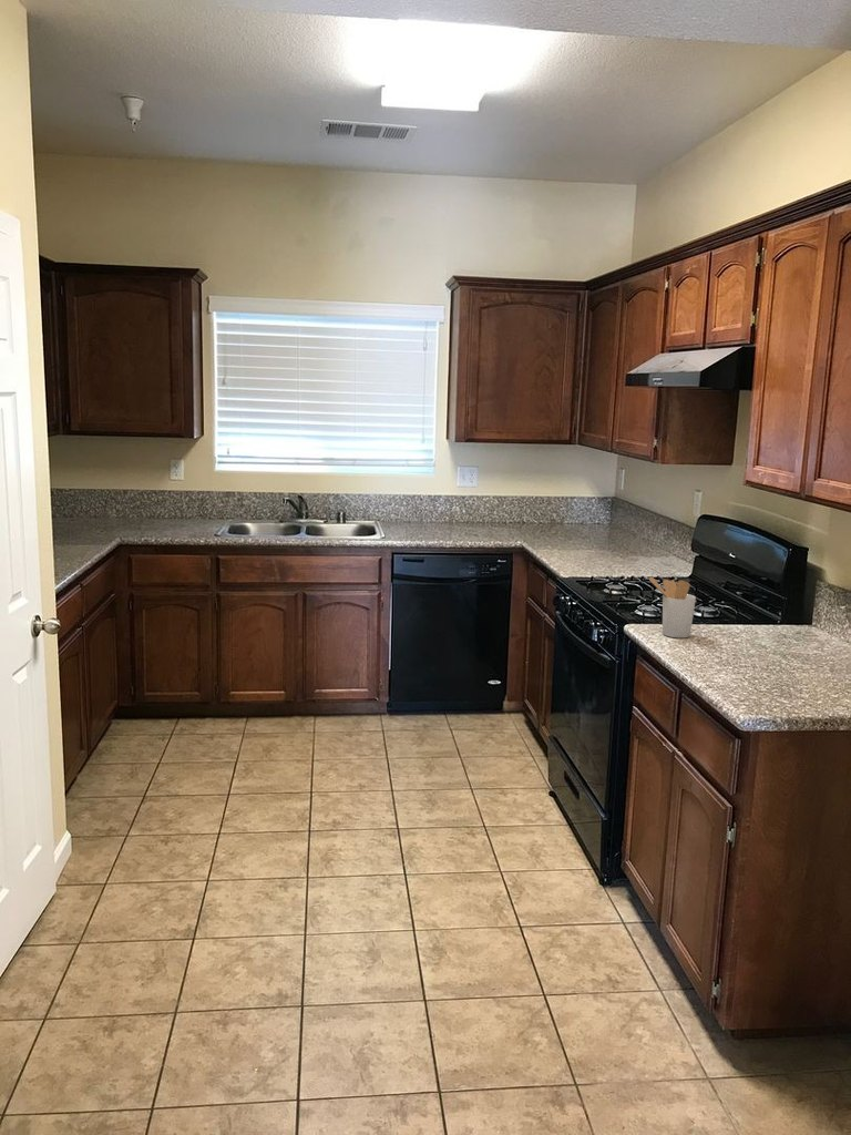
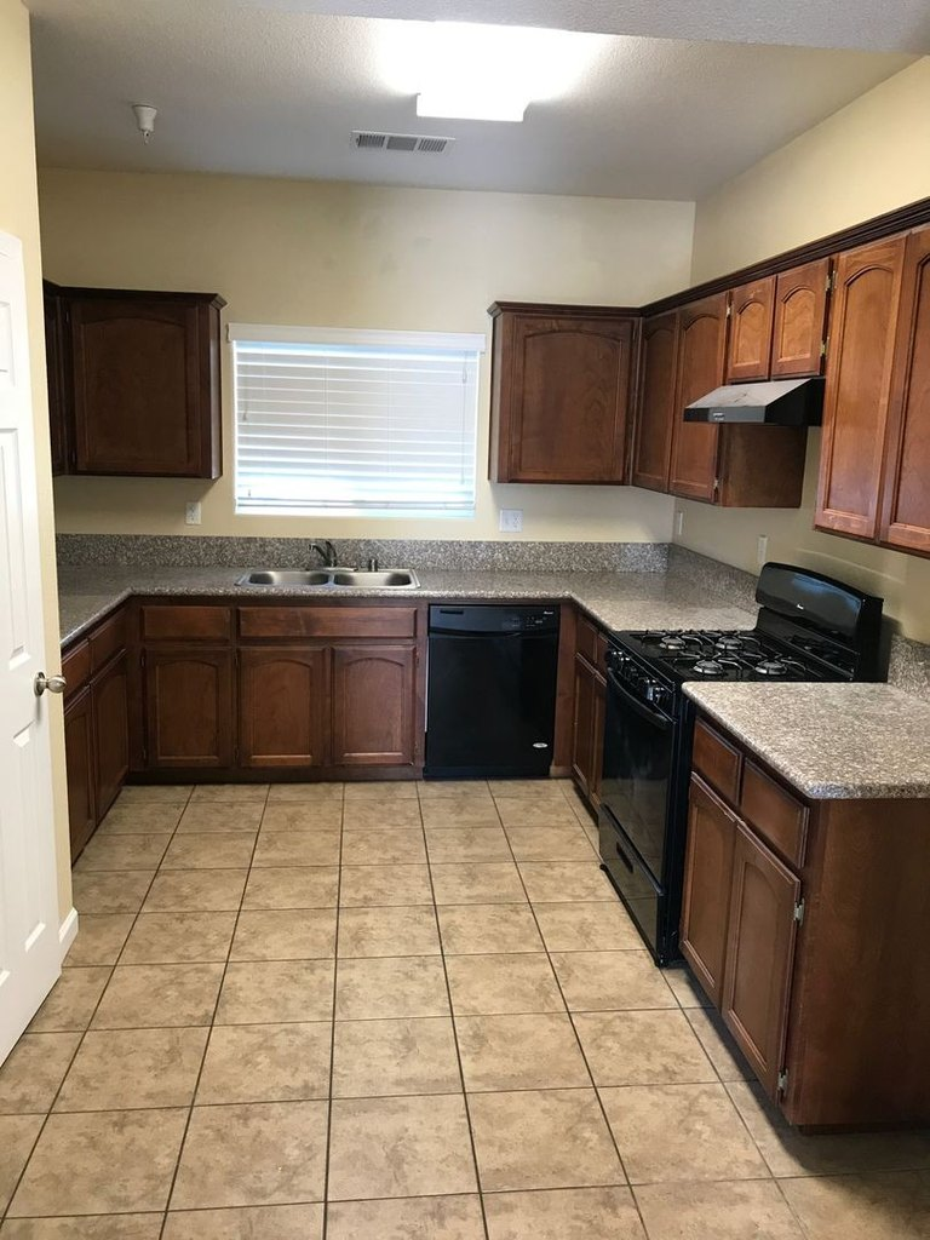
- utensil holder [648,576,697,638]
